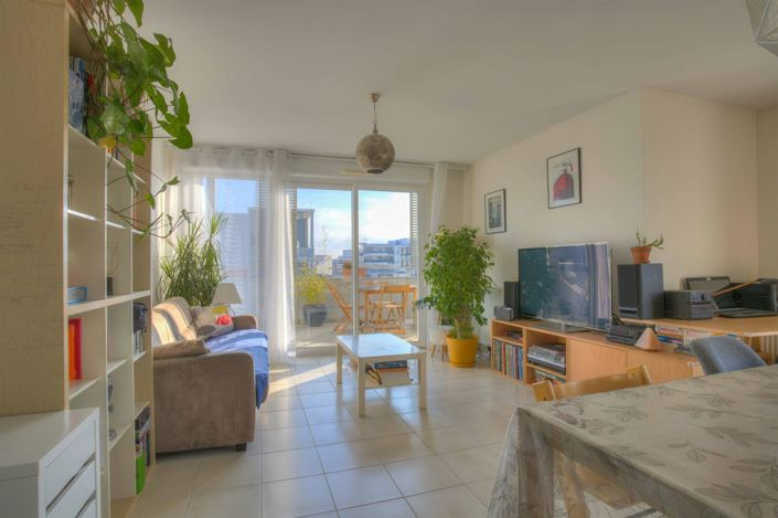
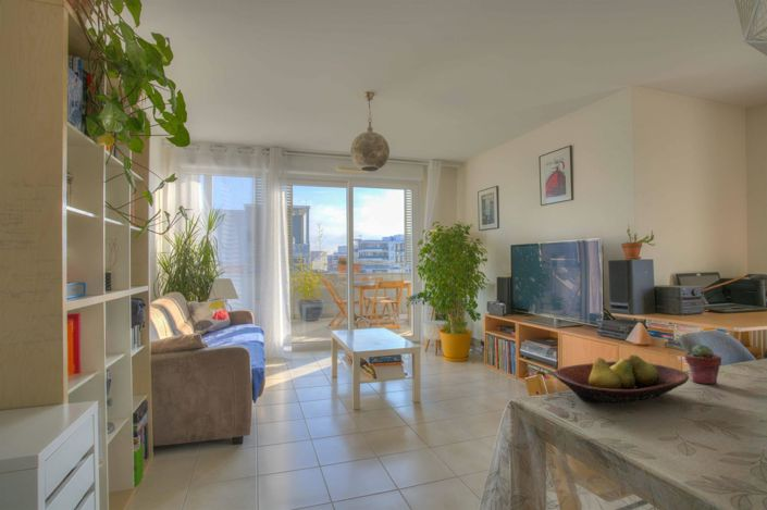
+ potted succulent [683,343,722,385]
+ fruit bowl [553,353,690,405]
